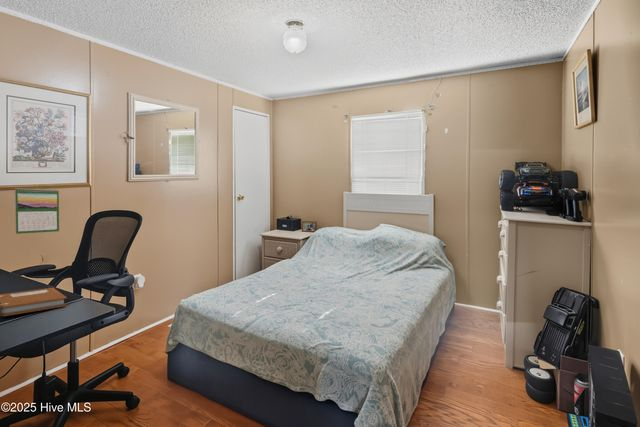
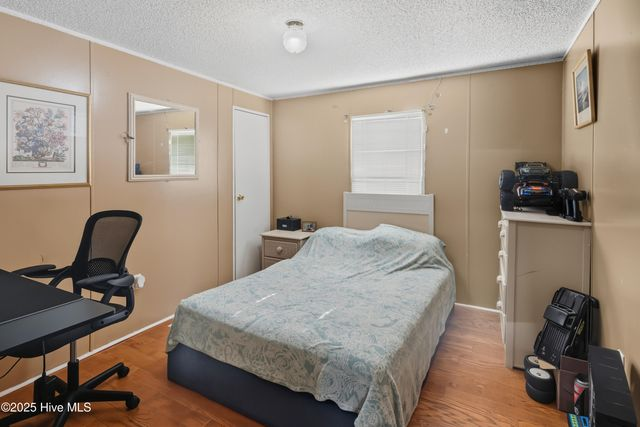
- notebook [0,287,68,317]
- calendar [14,187,60,235]
